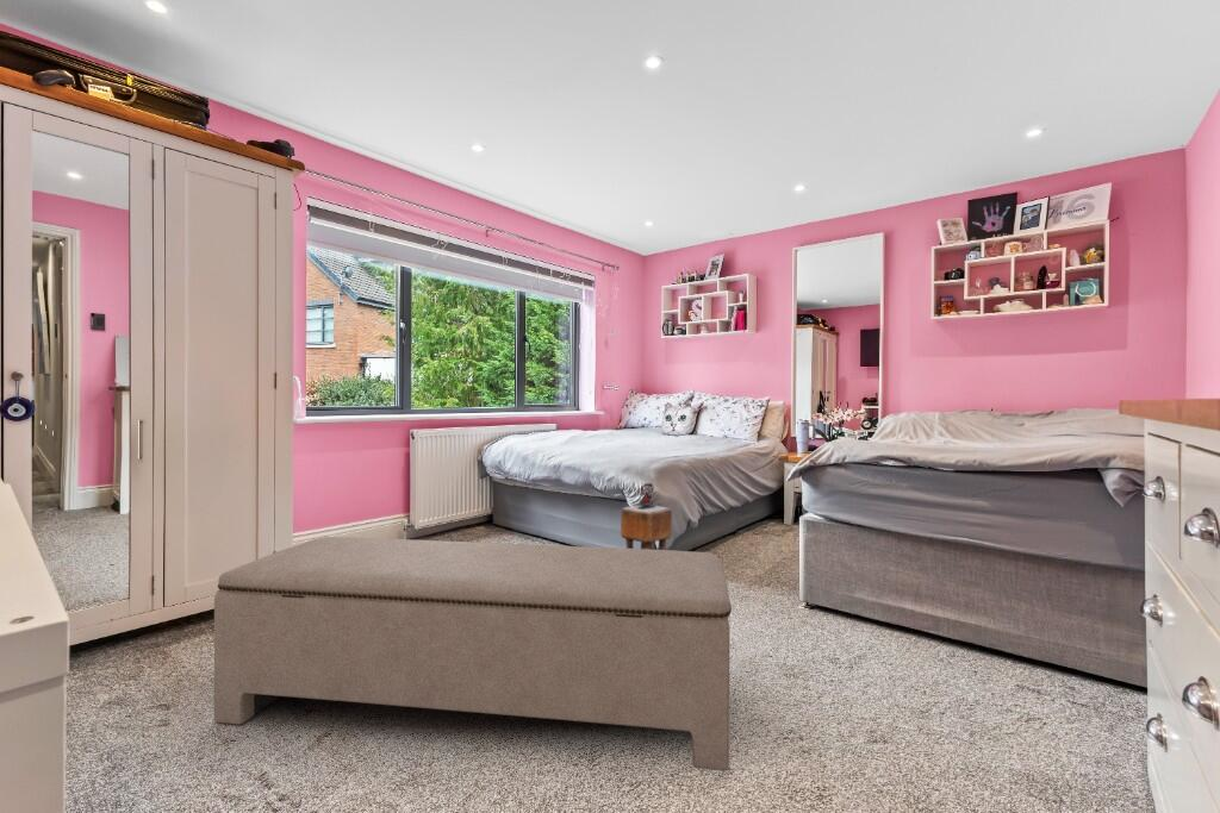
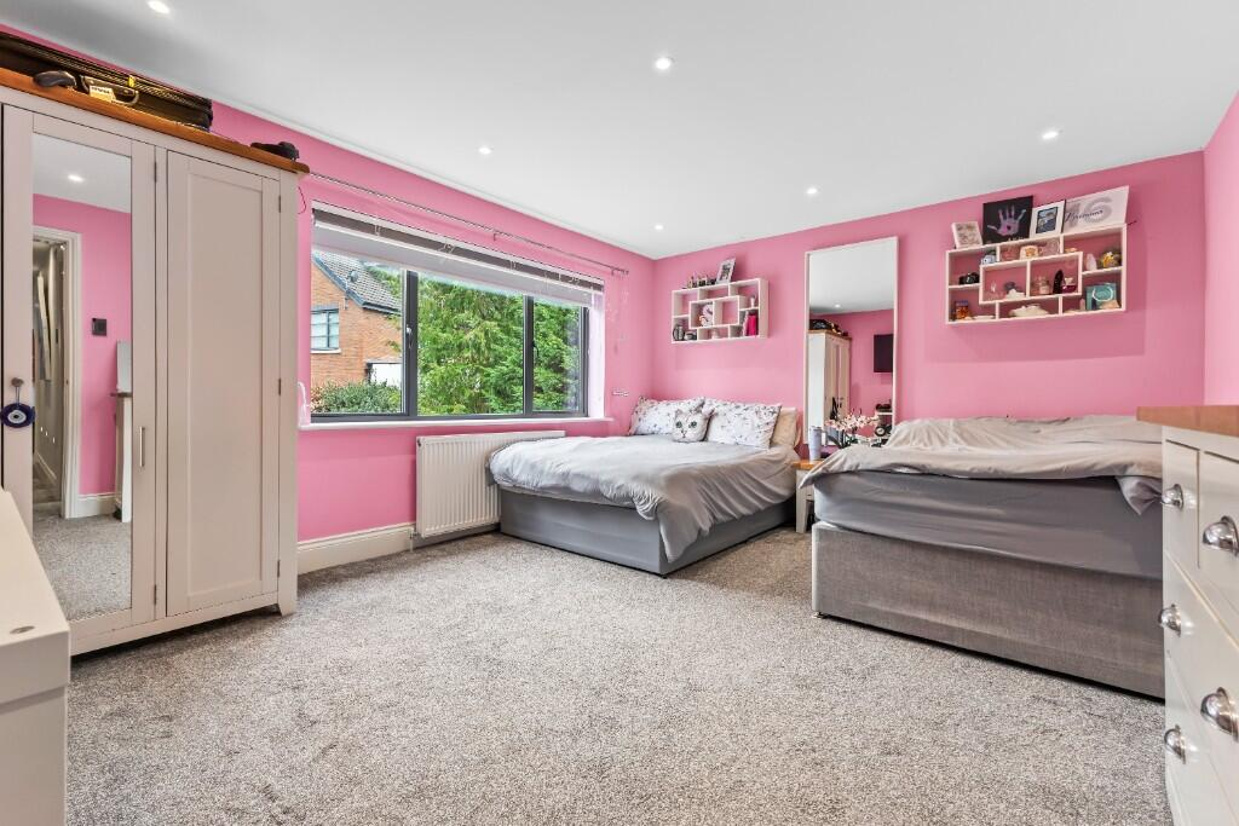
- stool [620,482,673,550]
- bench [213,536,733,771]
